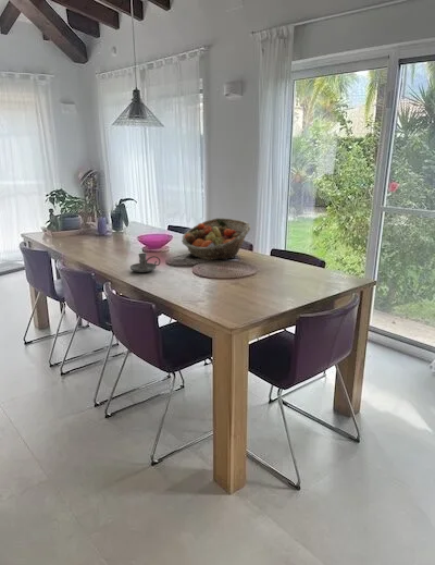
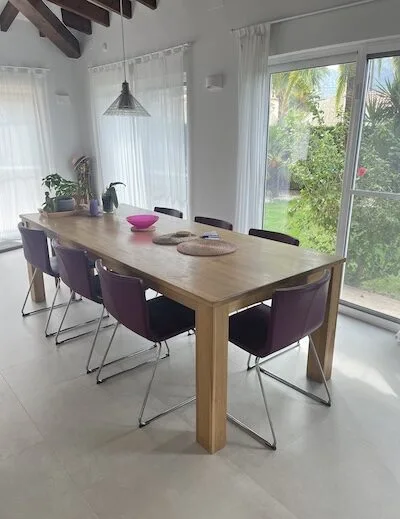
- candle holder [129,253,161,273]
- fruit basket [181,217,252,261]
